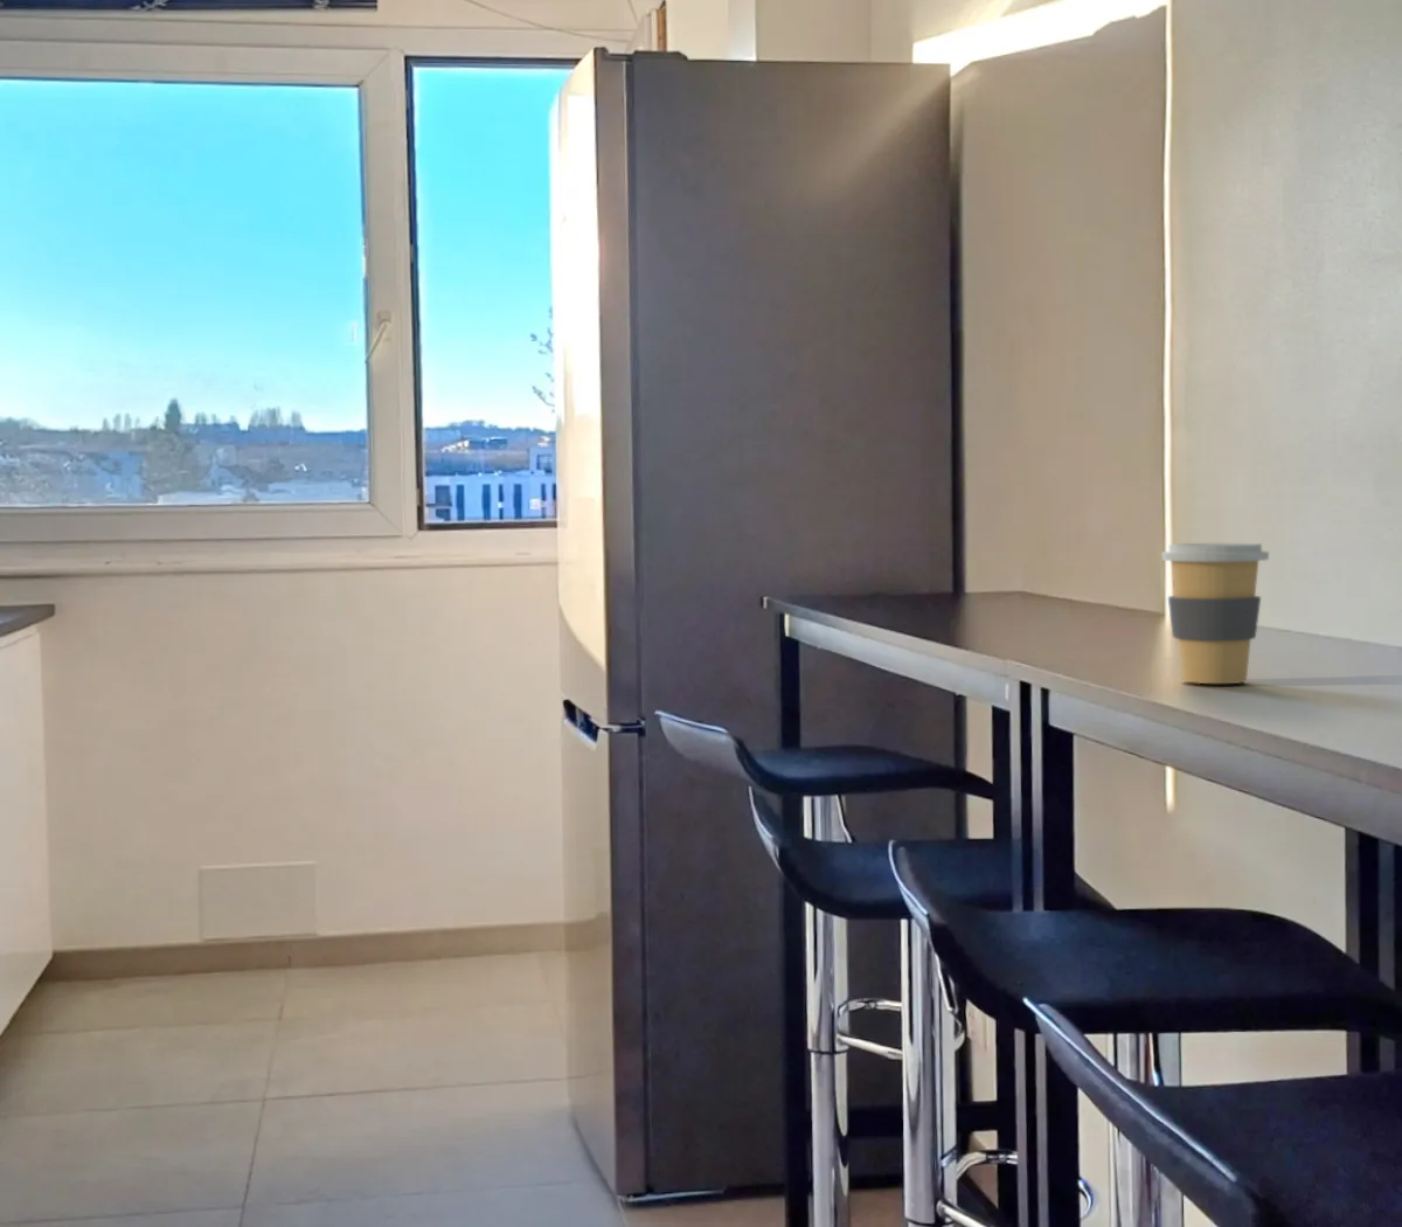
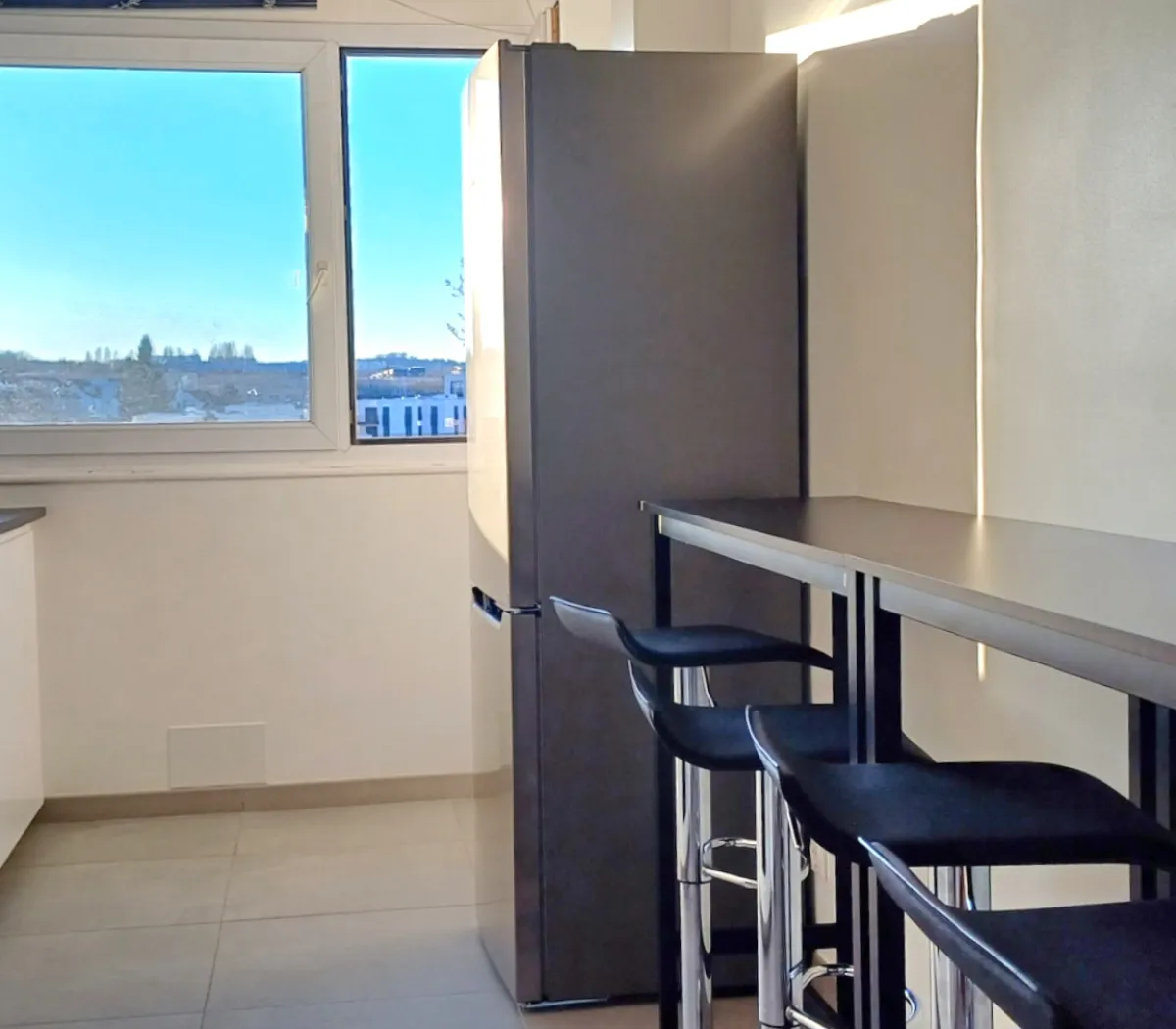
- coffee cup [1160,543,1270,684]
